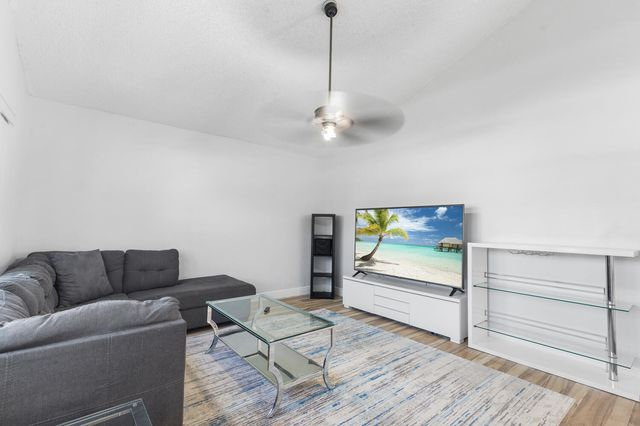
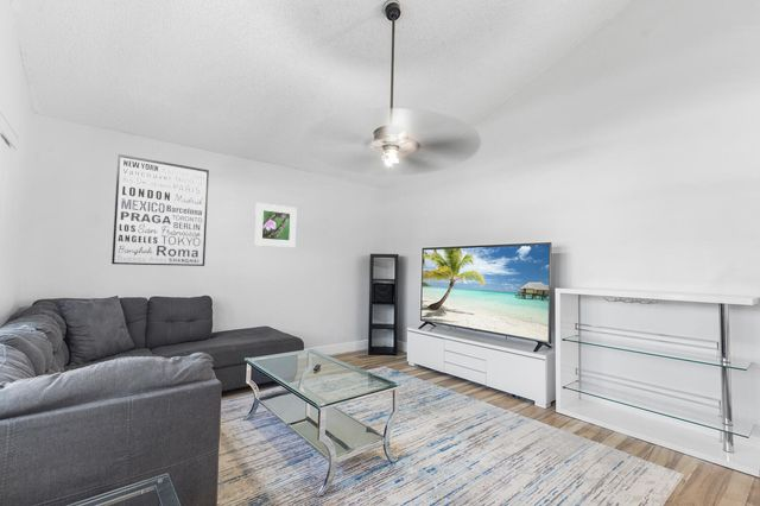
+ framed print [254,202,298,248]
+ wall art [110,153,210,267]
